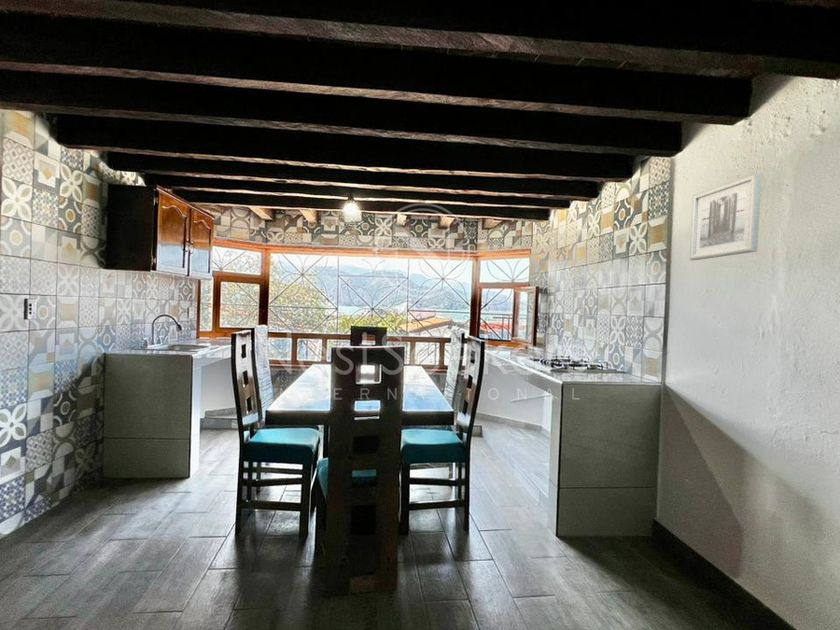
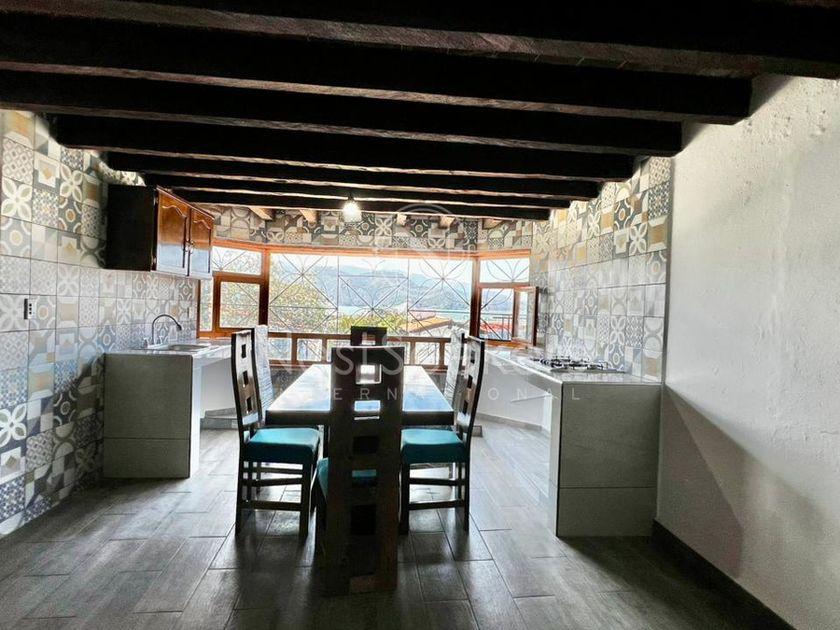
- wall art [689,172,763,261]
